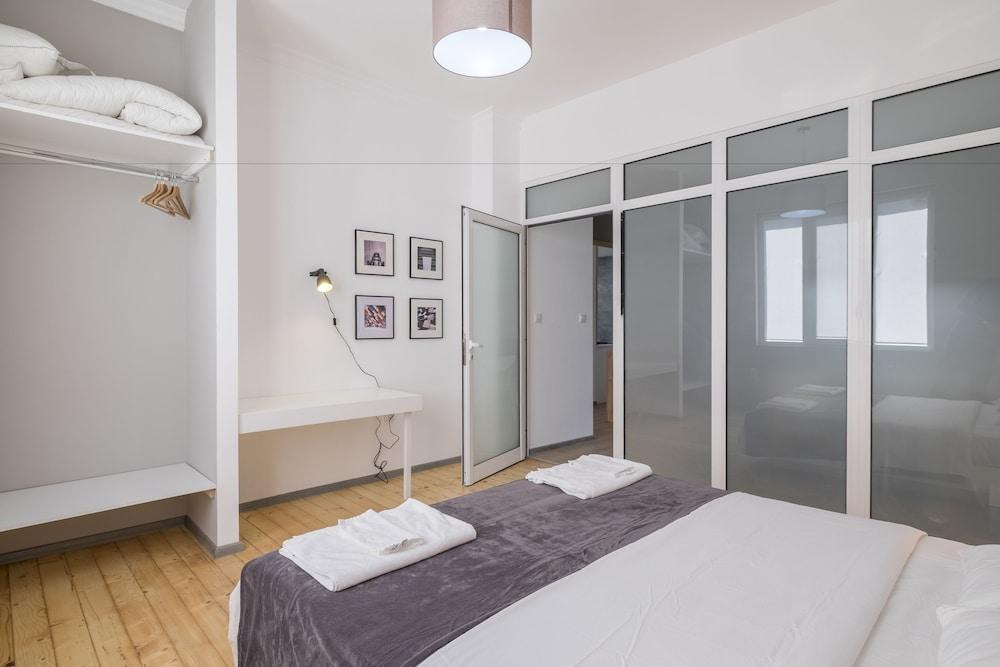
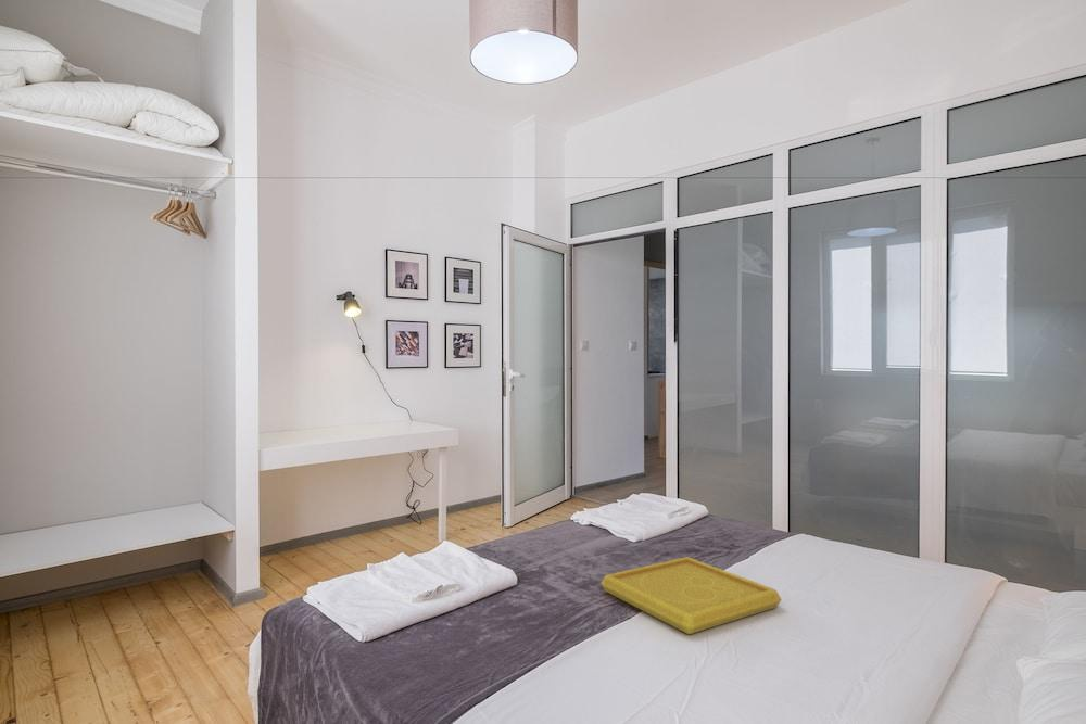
+ serving tray [601,556,782,635]
